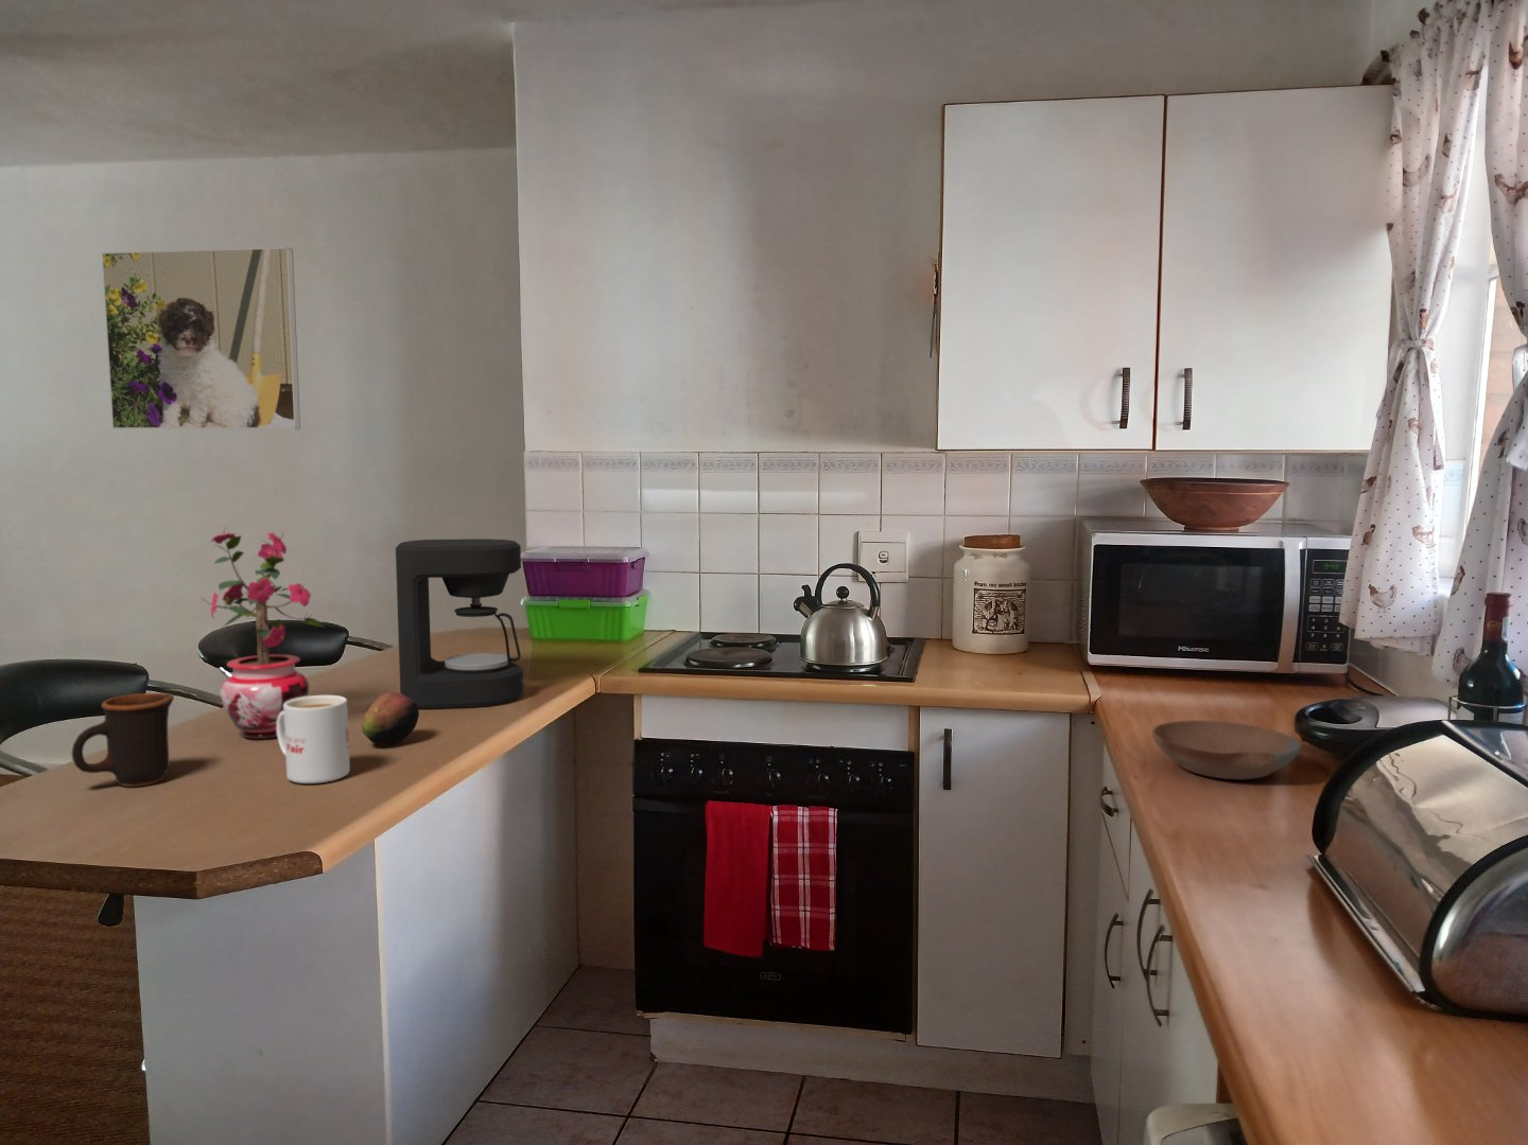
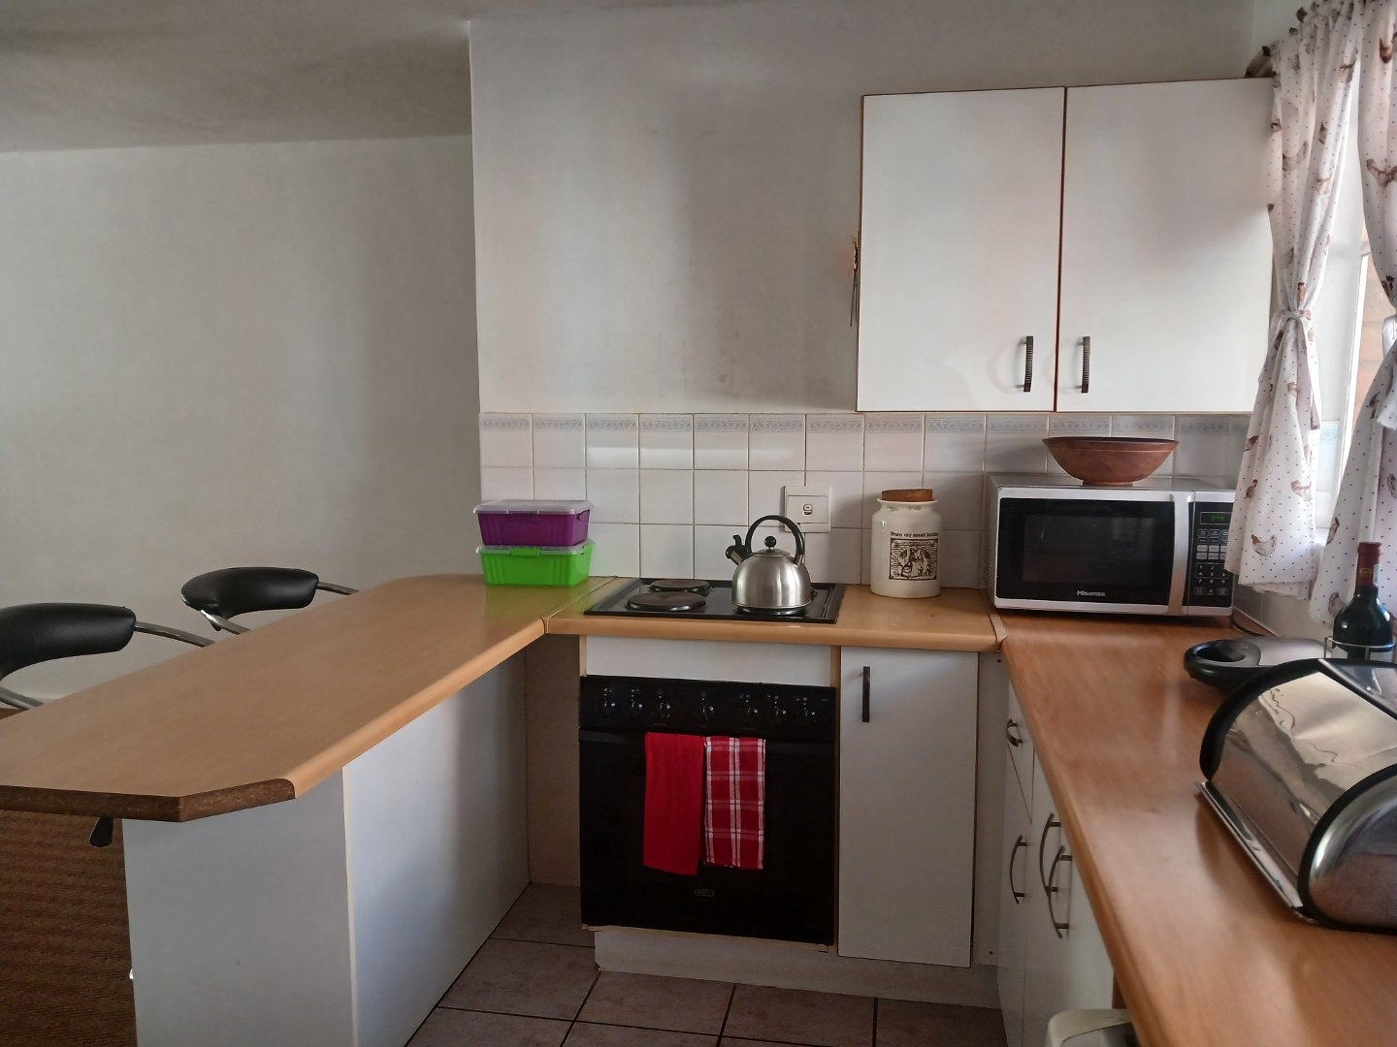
- mug [71,693,176,788]
- coffee maker [395,538,525,710]
- mango [361,692,420,746]
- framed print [101,247,301,431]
- potted plant [202,523,326,740]
- mug [277,694,351,784]
- bowl [1151,719,1302,781]
